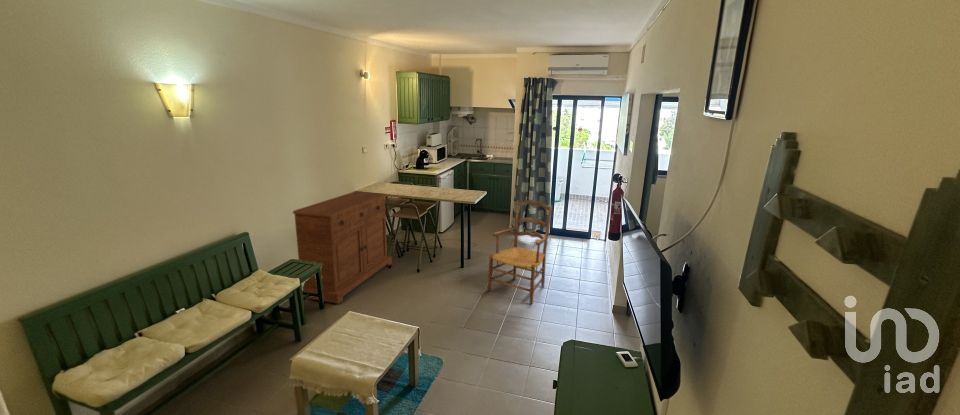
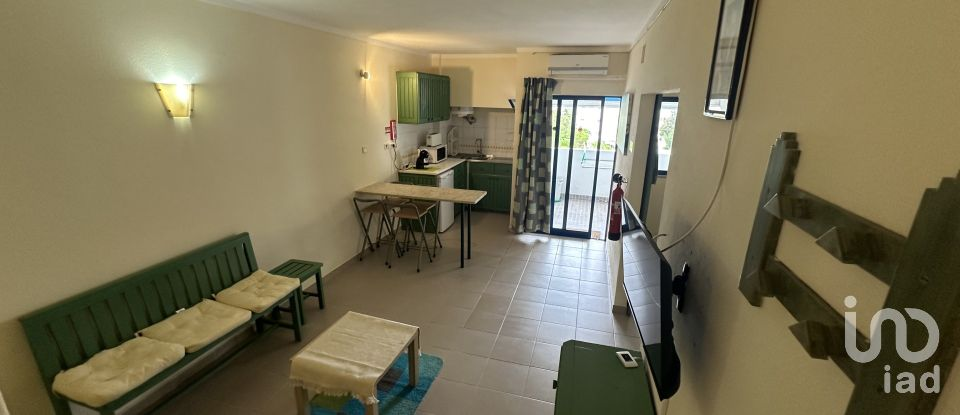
- sideboard [292,190,393,305]
- armchair [487,199,553,305]
